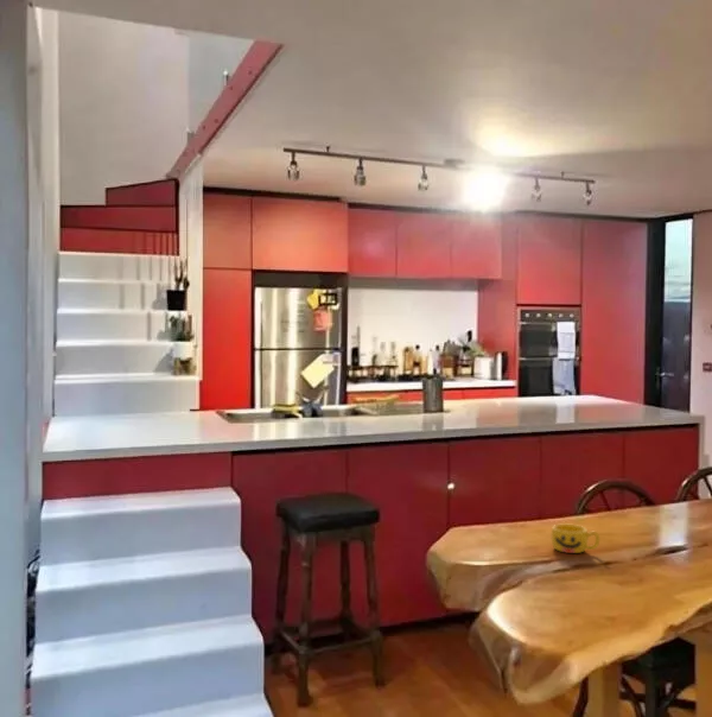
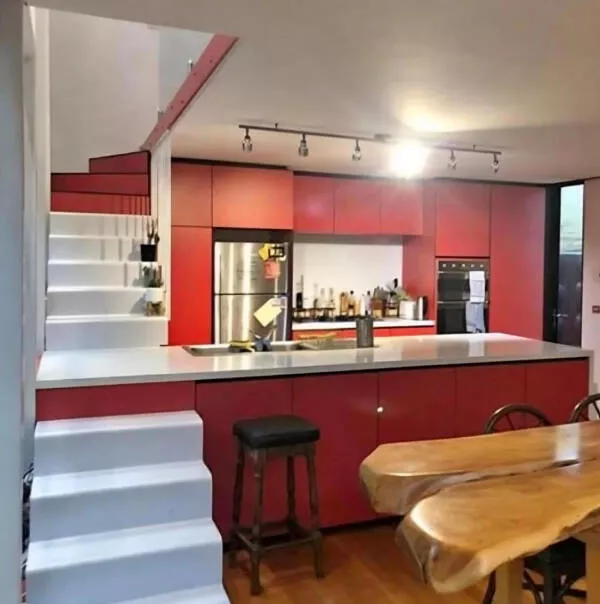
- cup [551,524,600,554]
